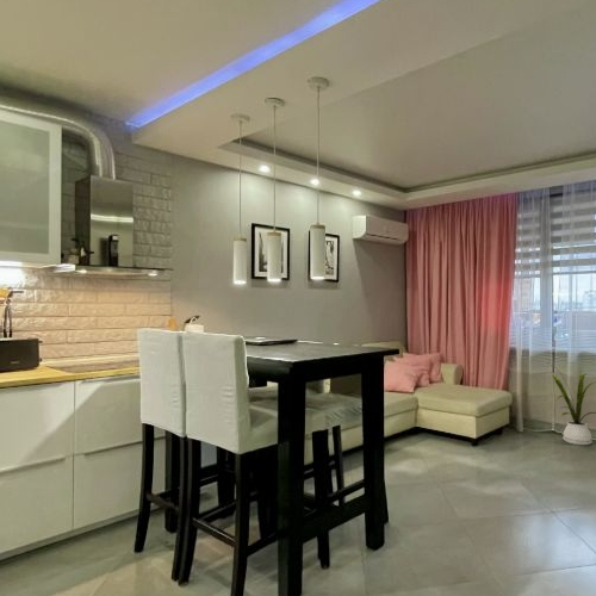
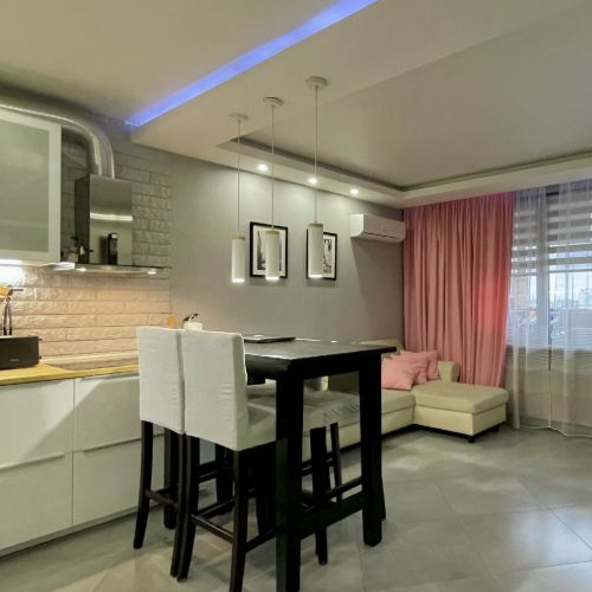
- house plant [547,362,596,446]
